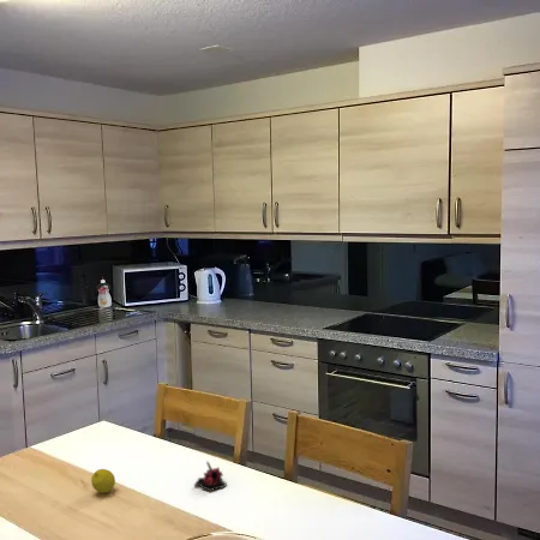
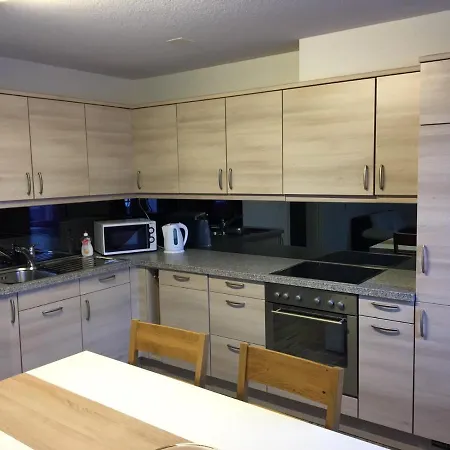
- flower [193,461,228,492]
- fruit [90,468,116,494]
